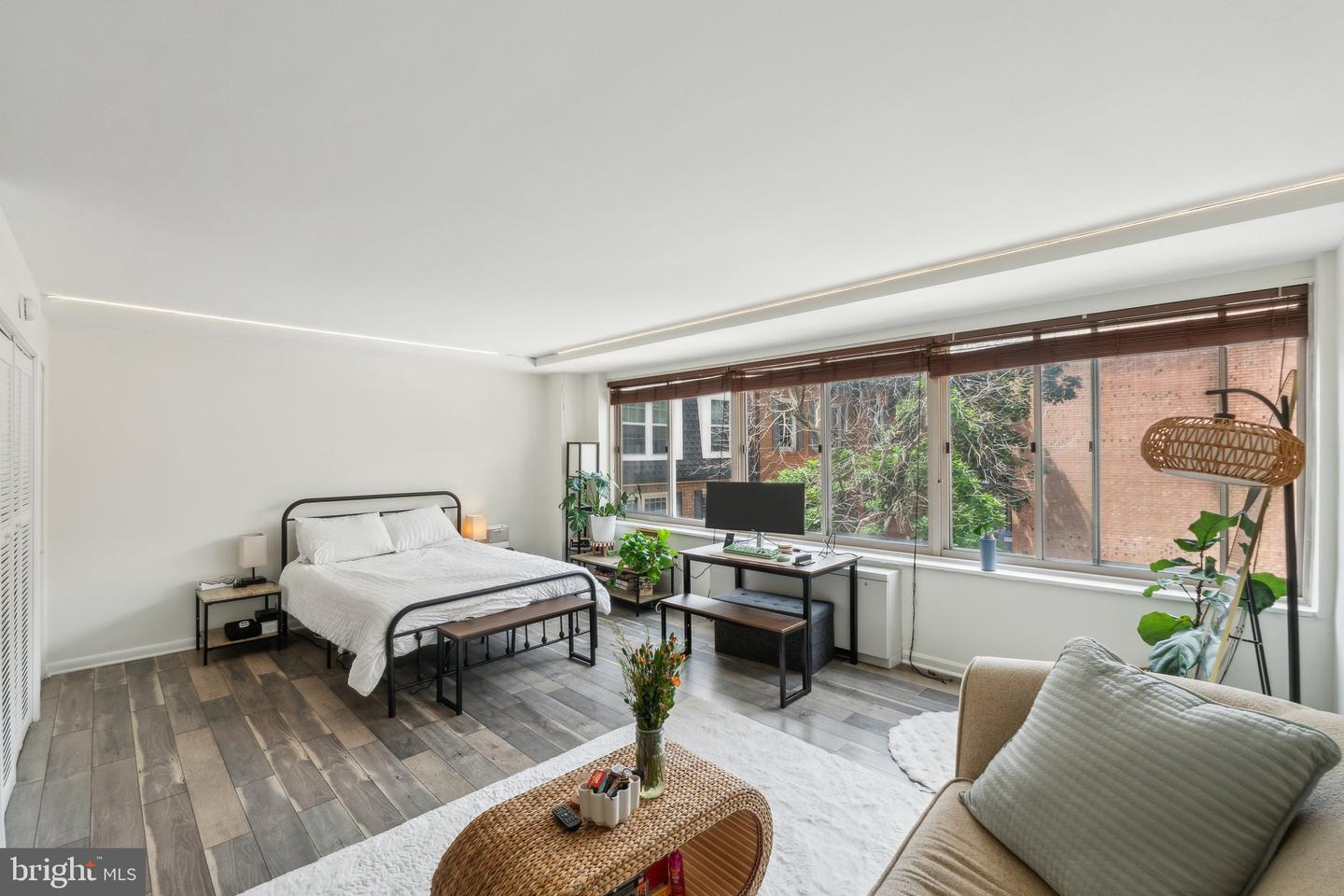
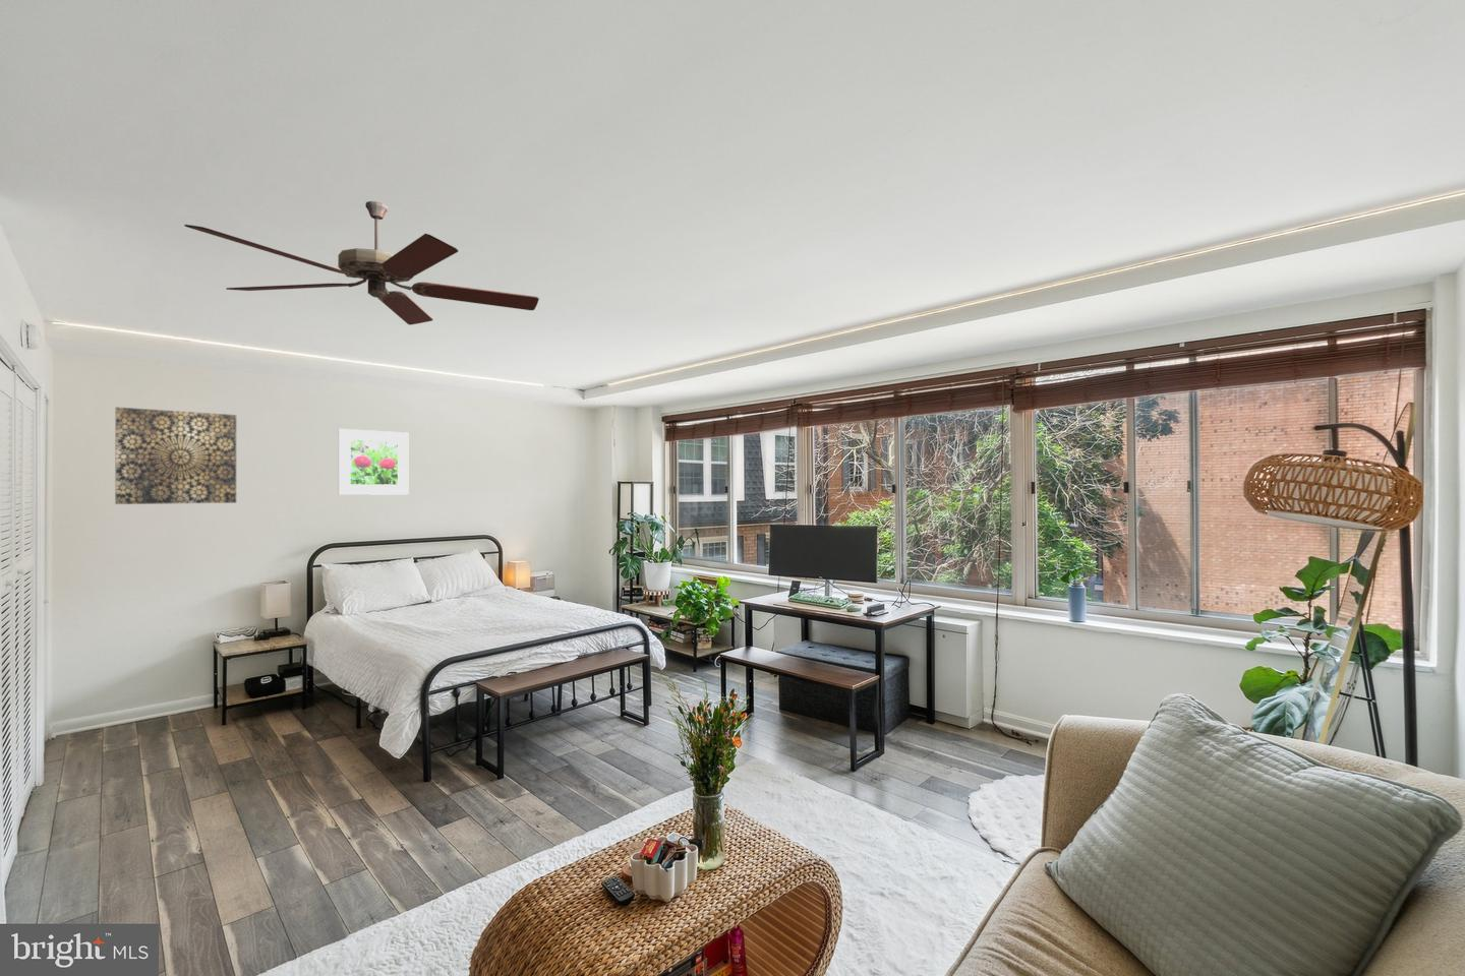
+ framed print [338,428,409,496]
+ wall art [114,406,237,505]
+ ceiling fan [183,200,541,326]
